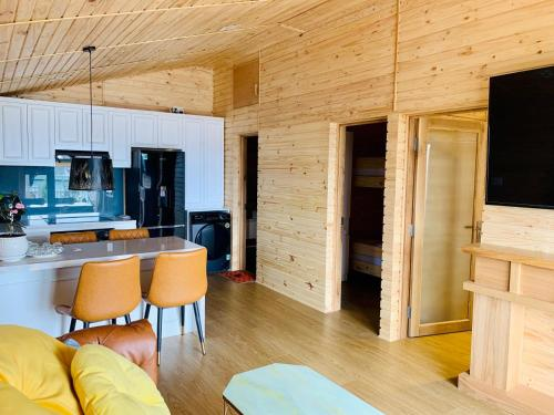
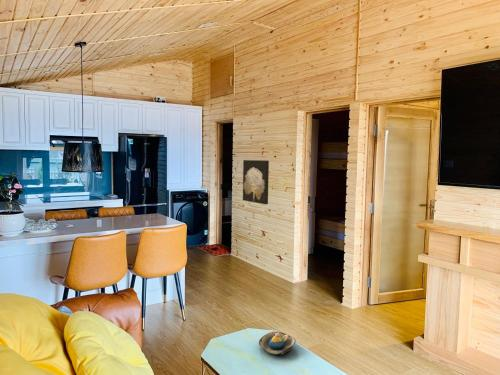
+ decorative bowl [258,331,297,355]
+ wall art [242,159,270,205]
